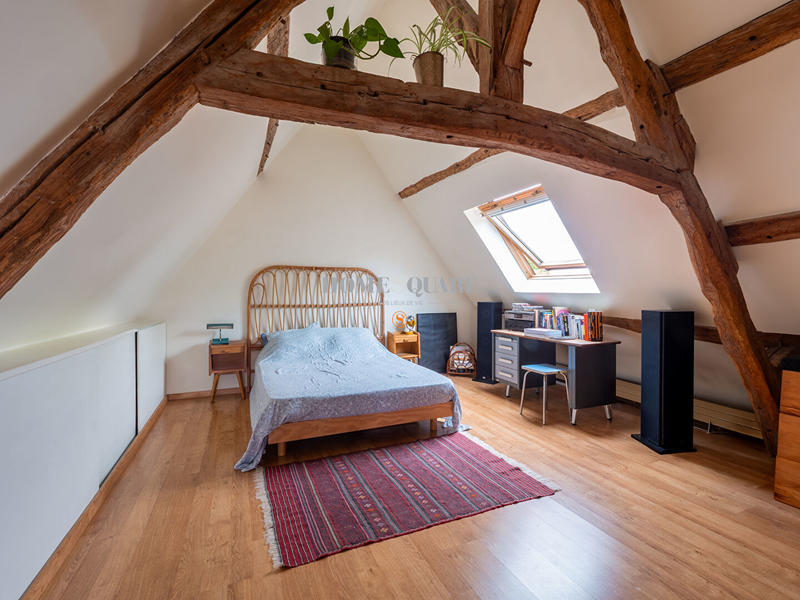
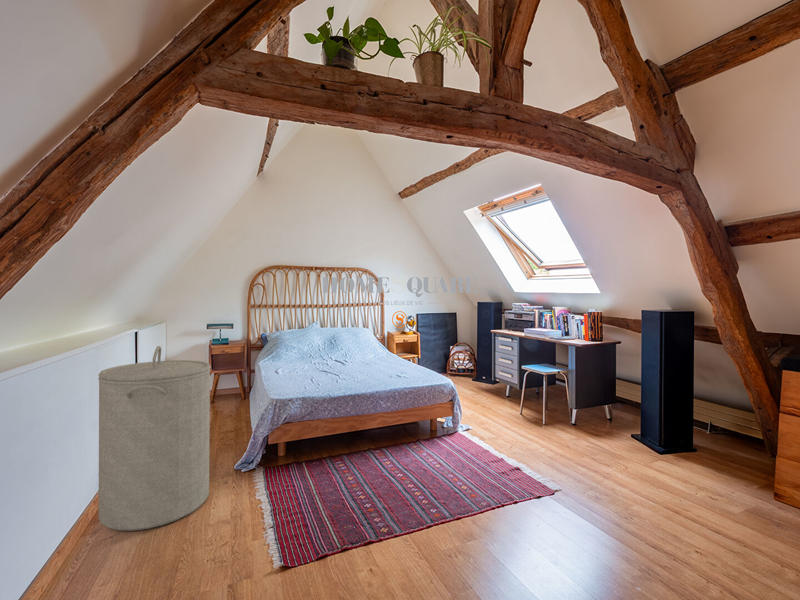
+ laundry hamper [97,345,212,532]
